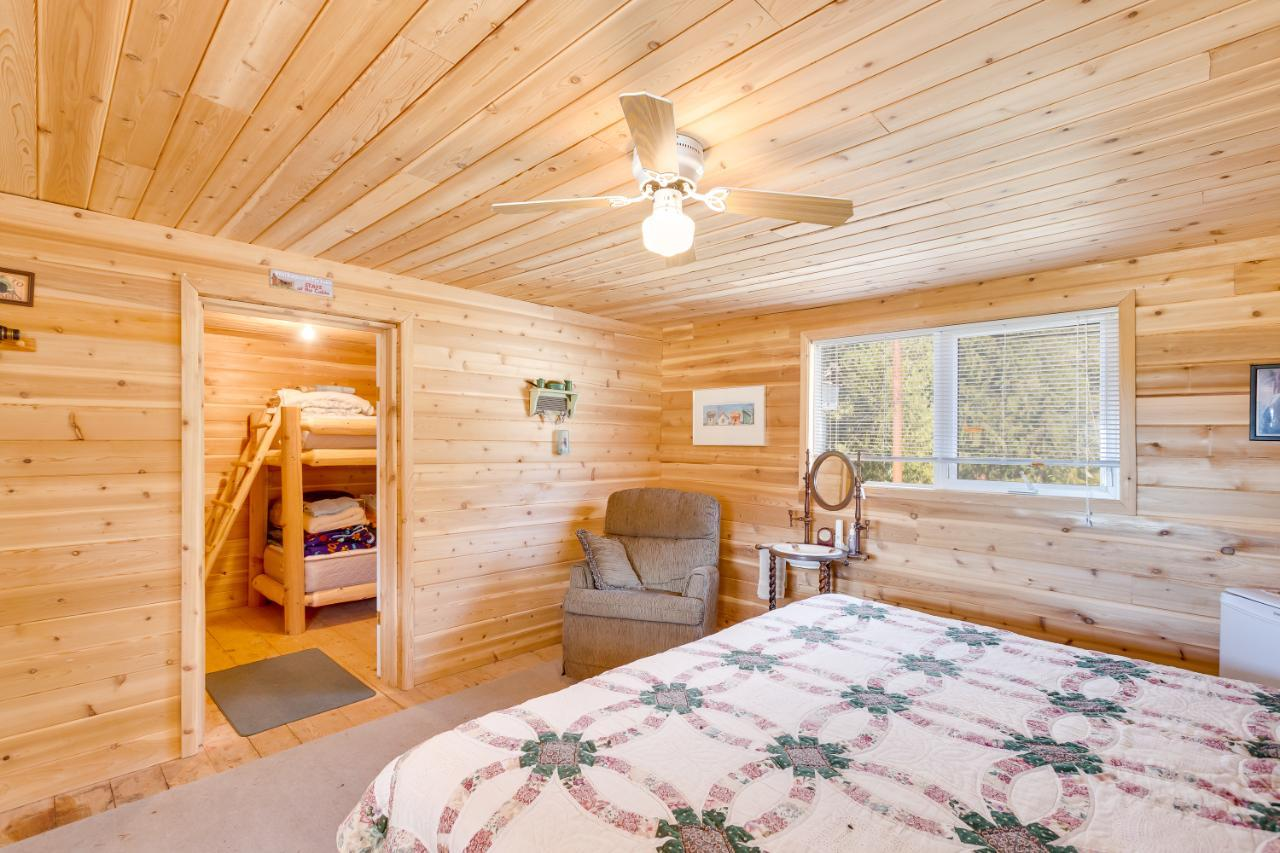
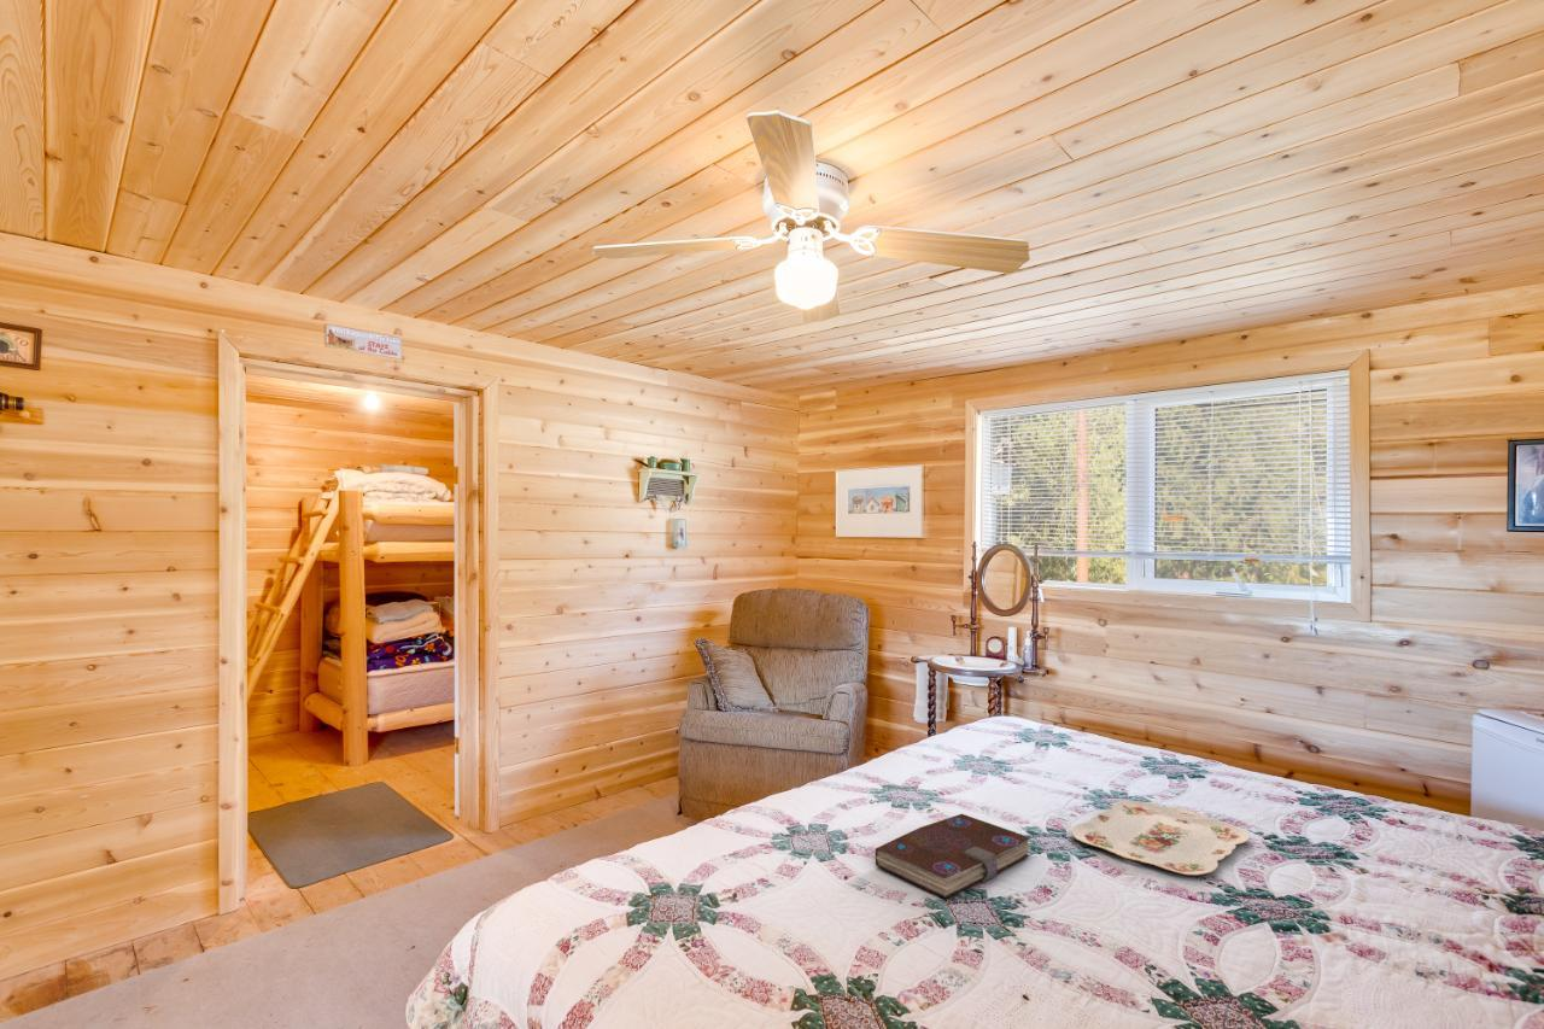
+ serving tray [1070,800,1251,876]
+ book [875,813,1033,899]
